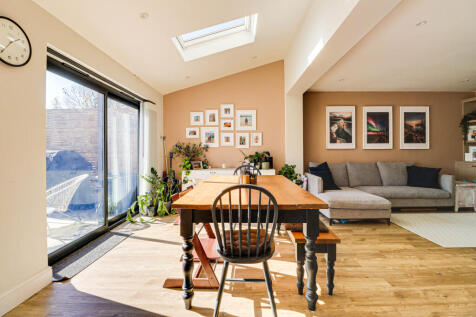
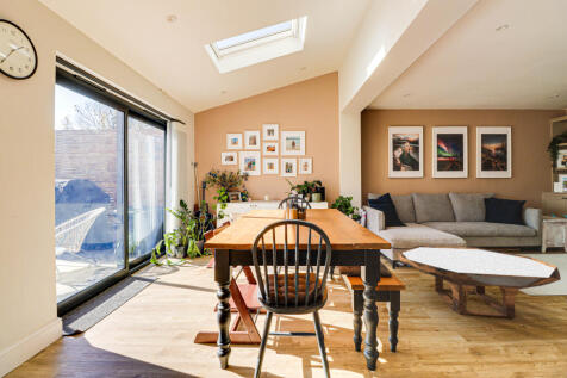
+ coffee table [398,244,562,320]
